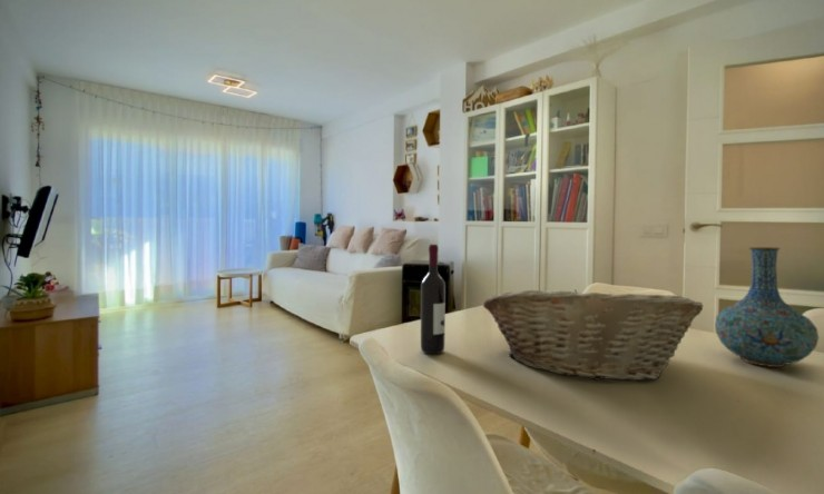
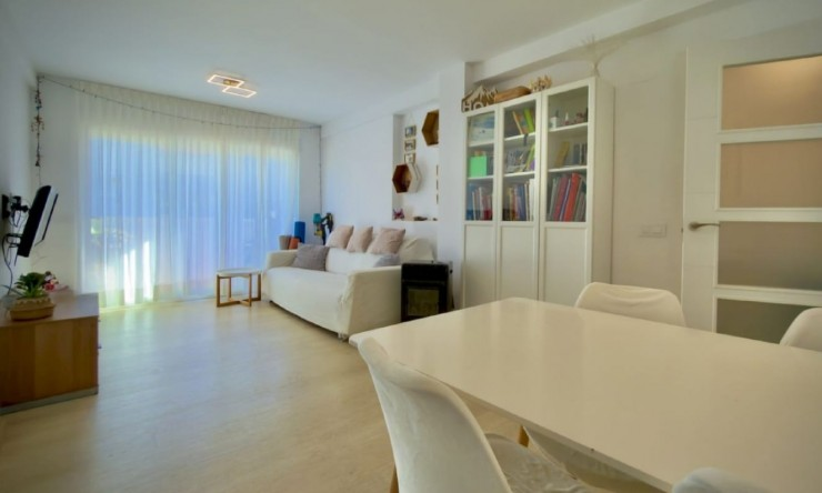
- vase [714,246,820,368]
- wine bottle [420,244,447,355]
- fruit basket [482,288,705,382]
